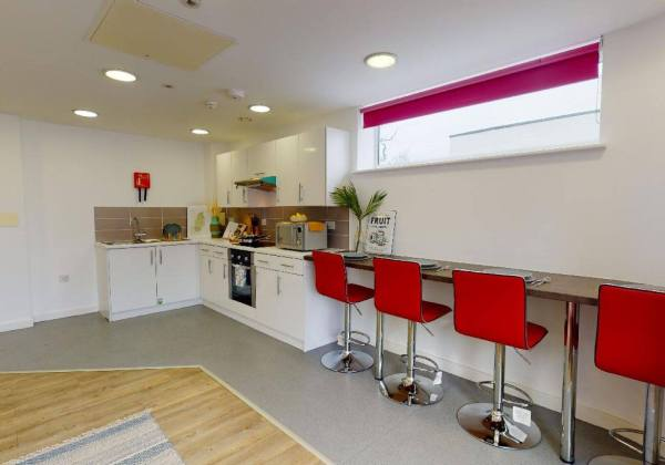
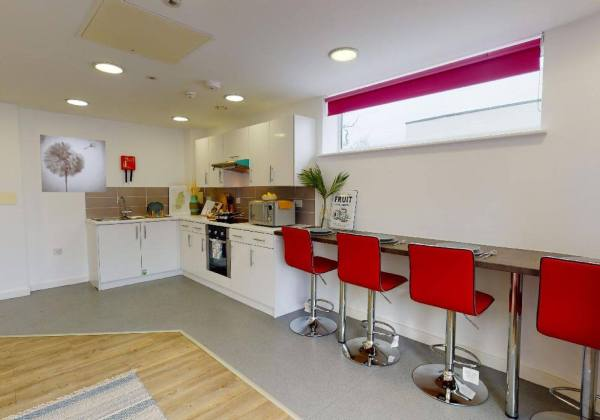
+ wall art [39,134,107,193]
